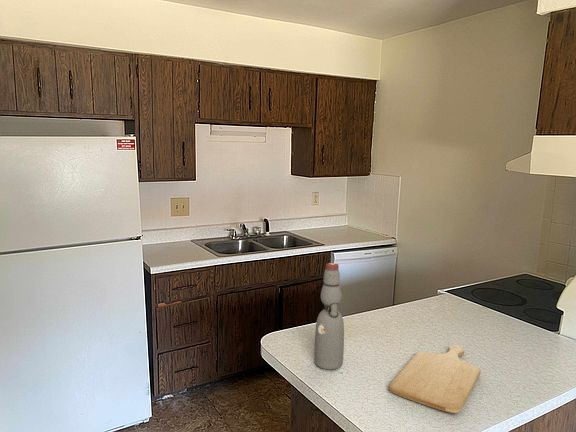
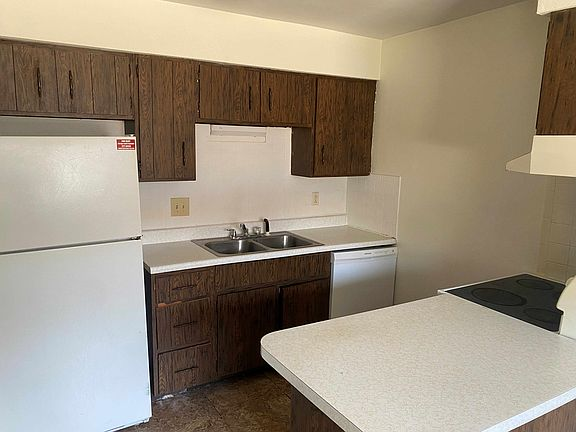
- bottle [313,262,345,371]
- chopping board [388,344,482,414]
